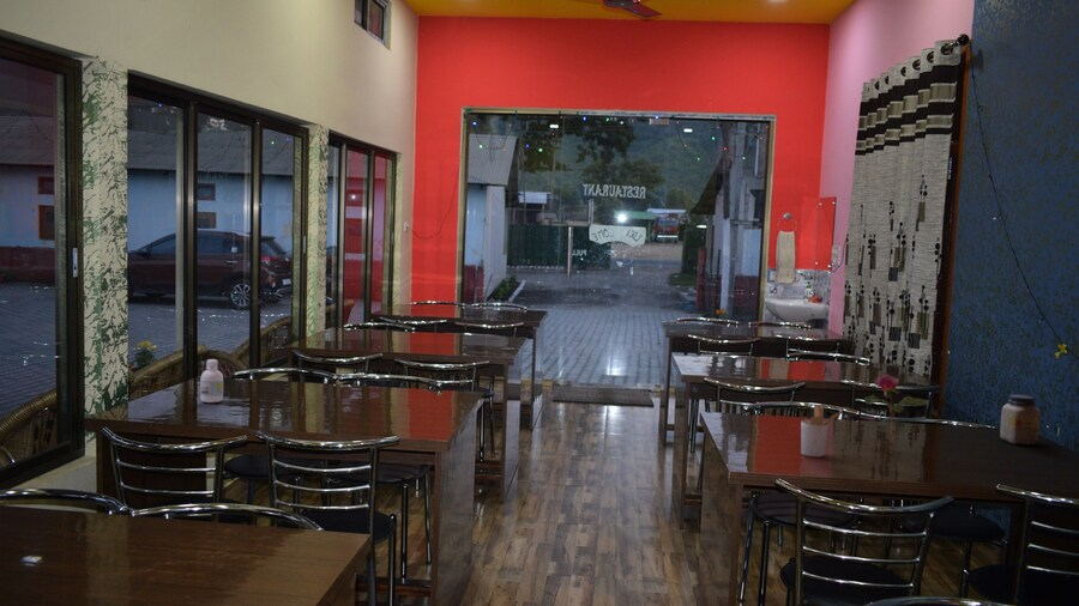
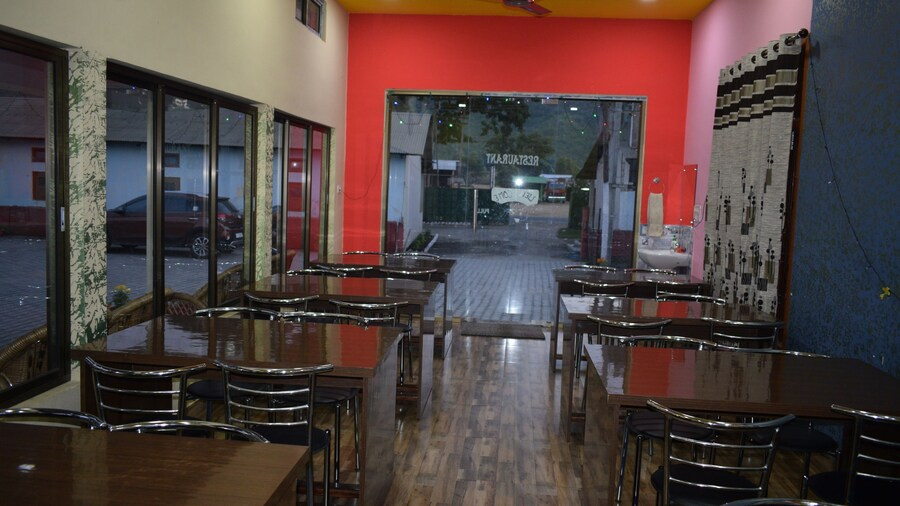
- jar [999,393,1041,446]
- flower [863,372,930,455]
- bottle [199,358,224,404]
- utensil holder [800,405,844,457]
